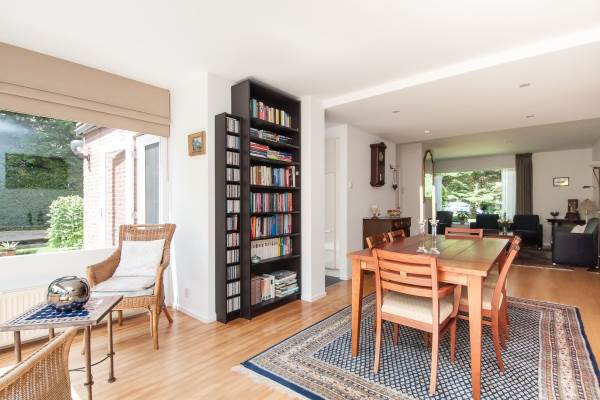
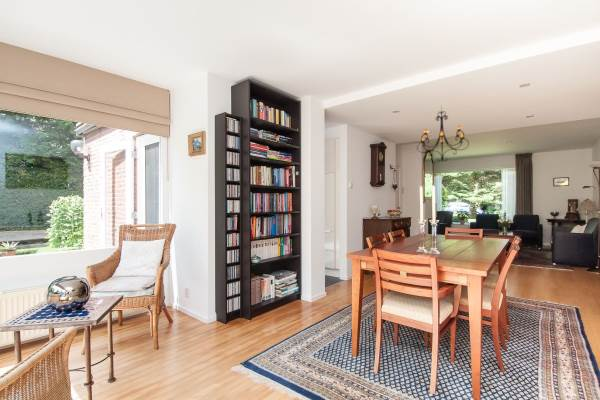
+ chandelier [416,104,470,163]
